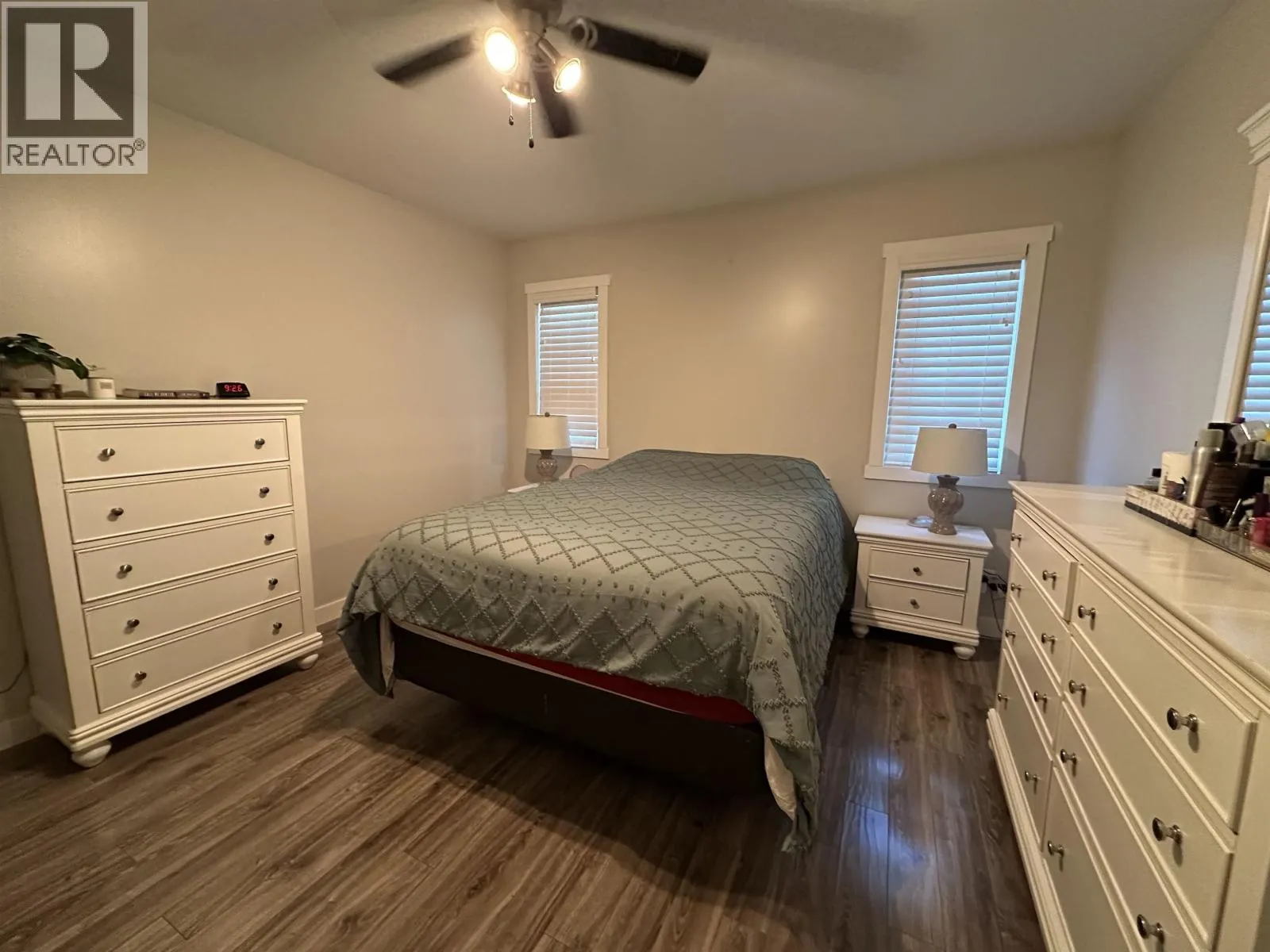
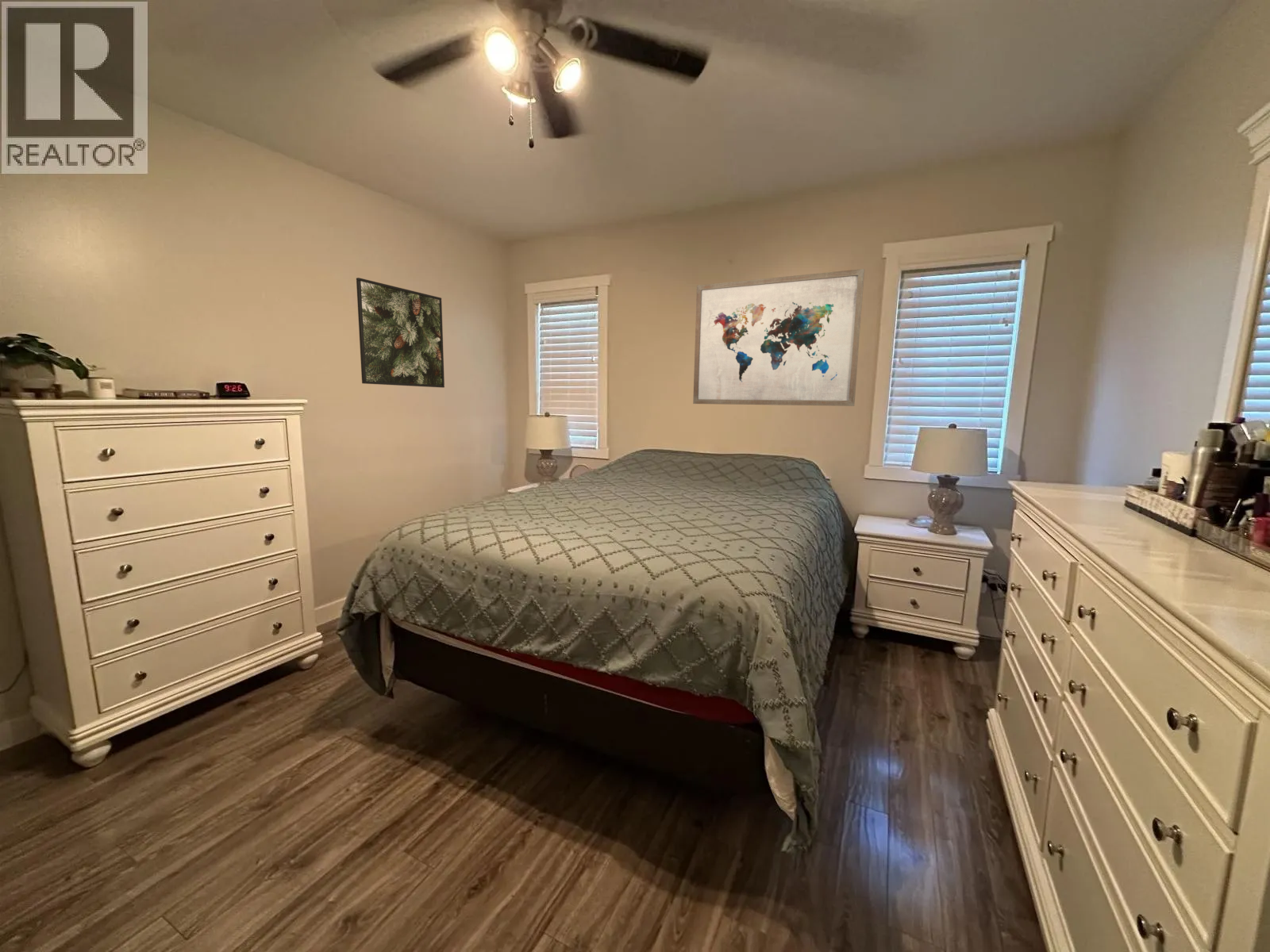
+ wall art [692,268,865,407]
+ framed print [356,277,445,388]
